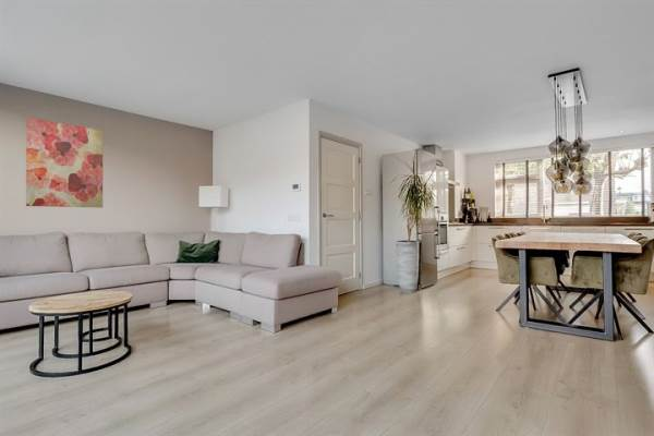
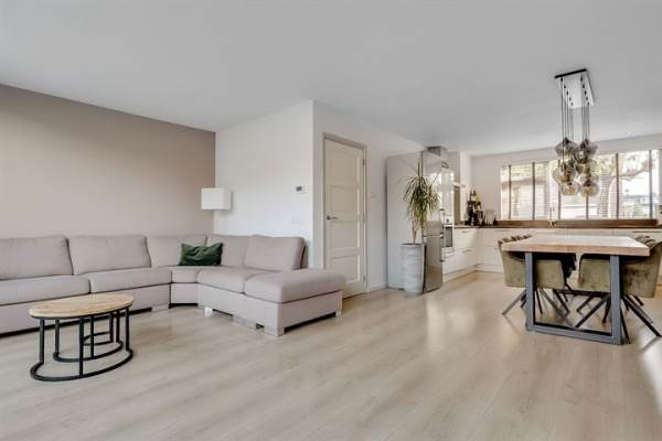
- wall art [25,117,104,208]
